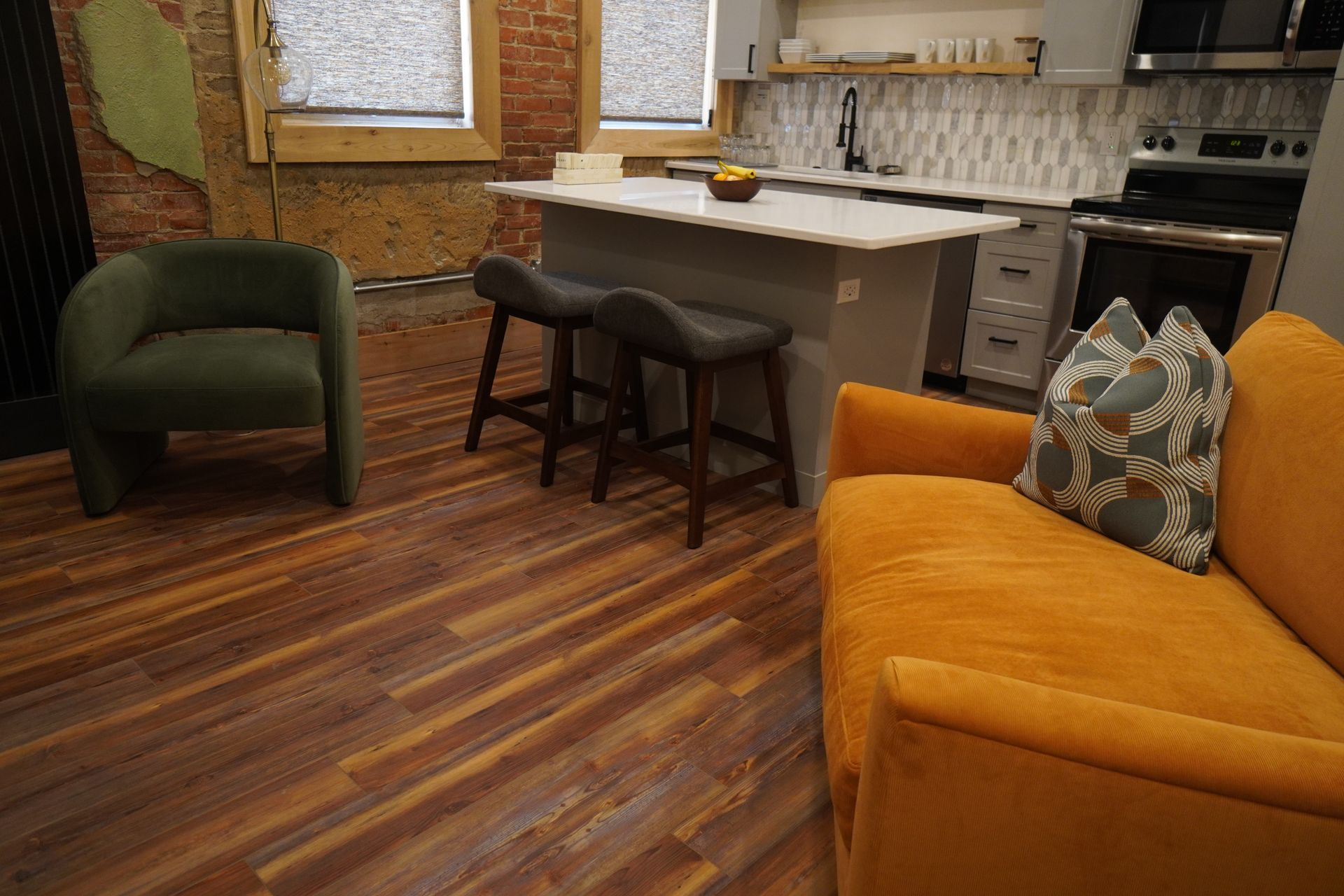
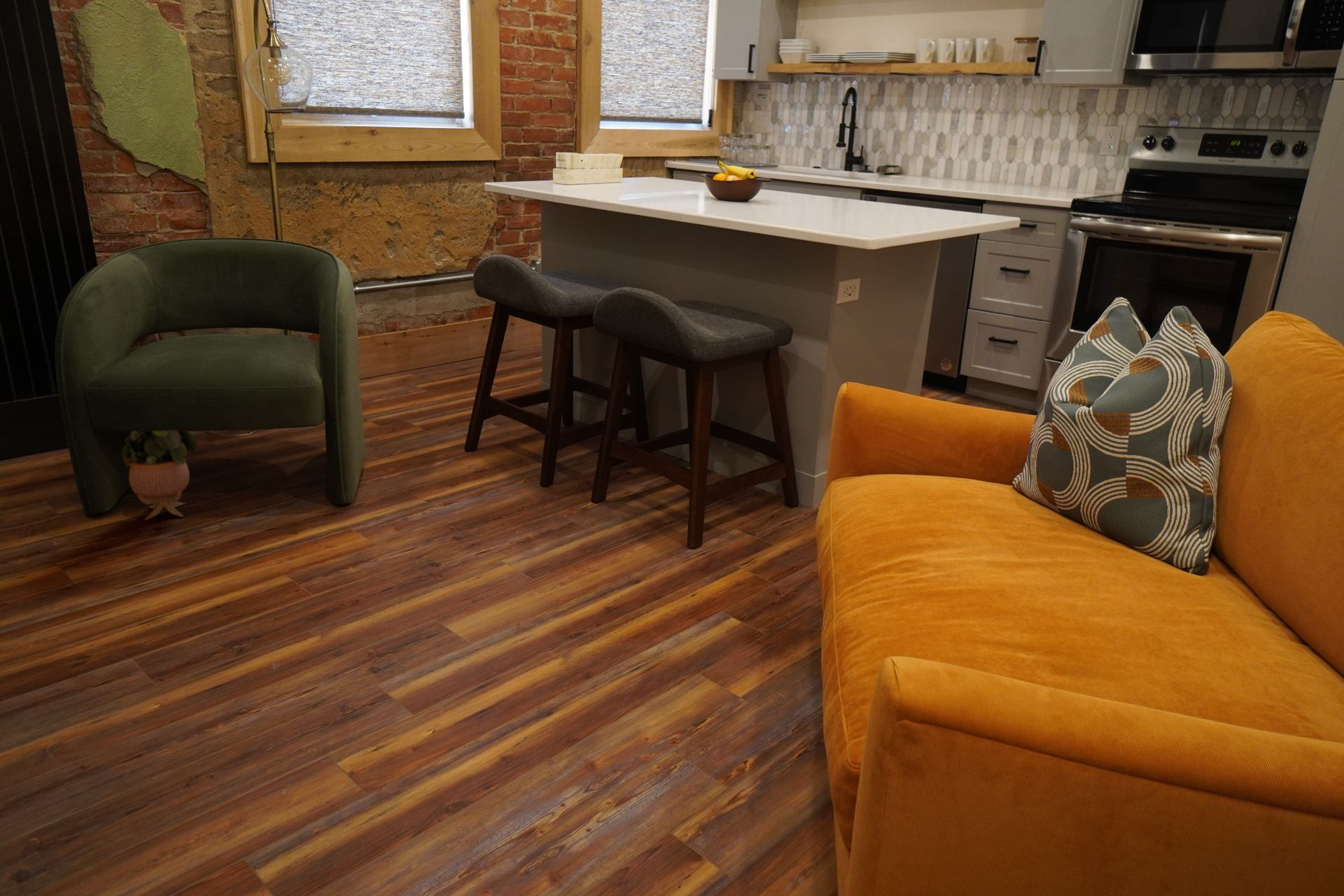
+ potted plant [121,430,198,521]
